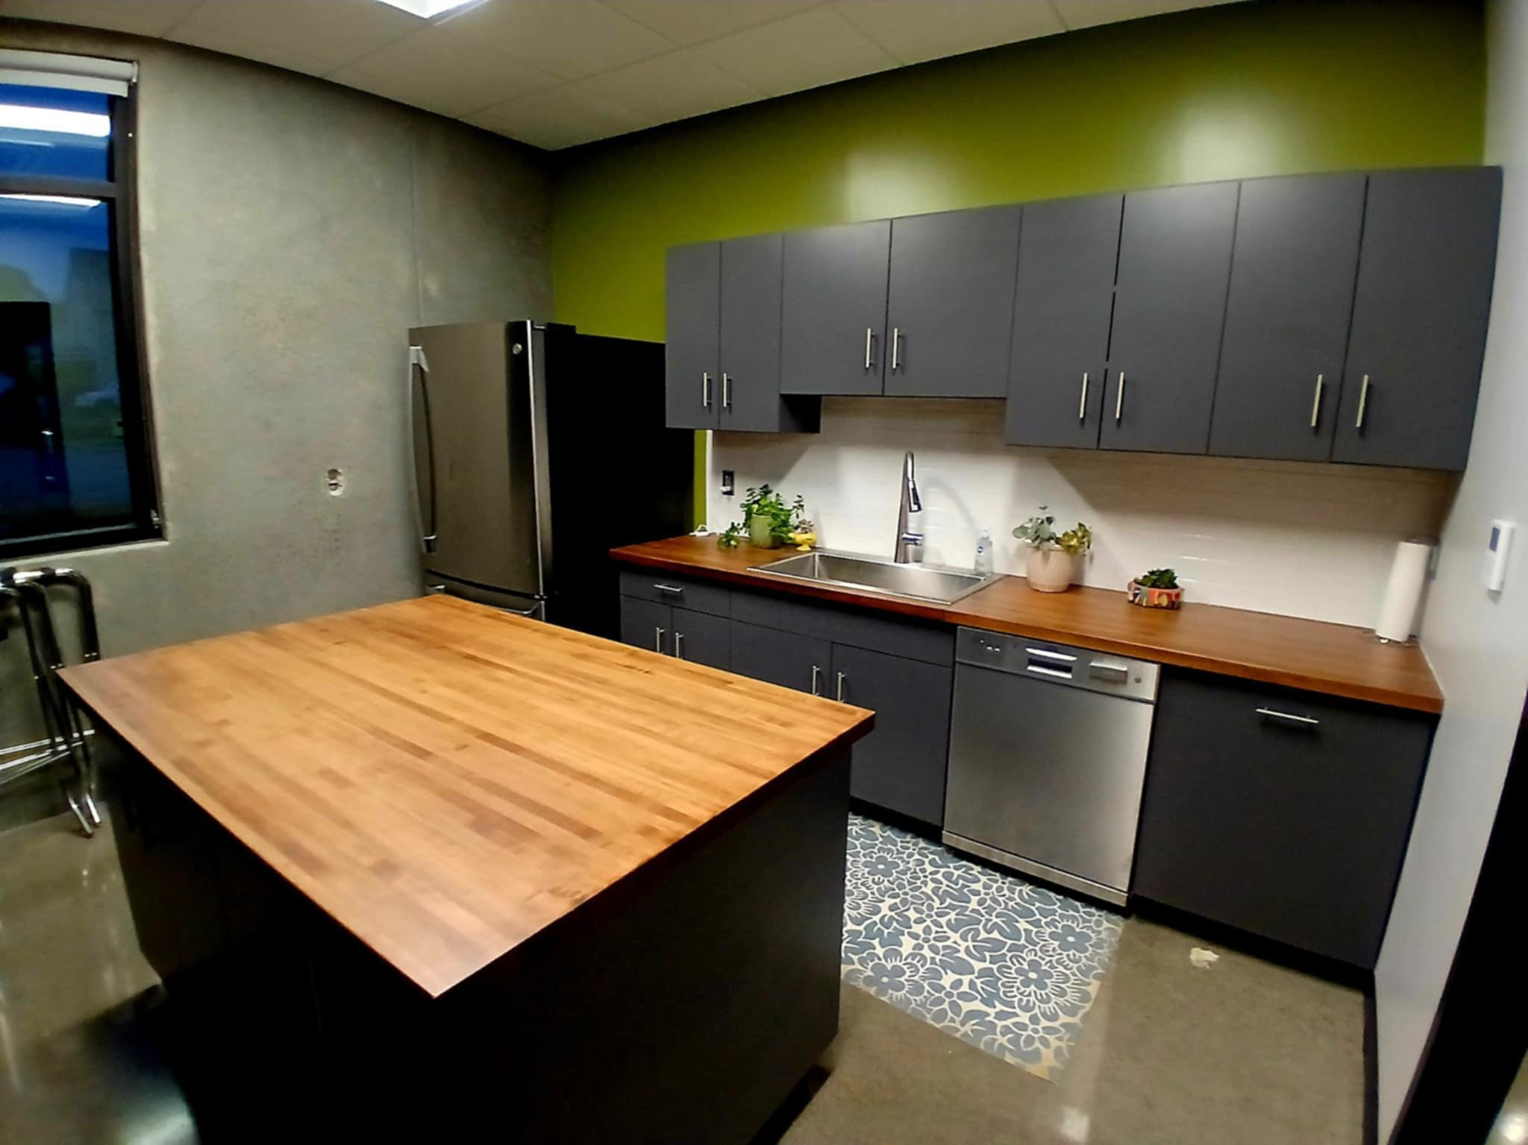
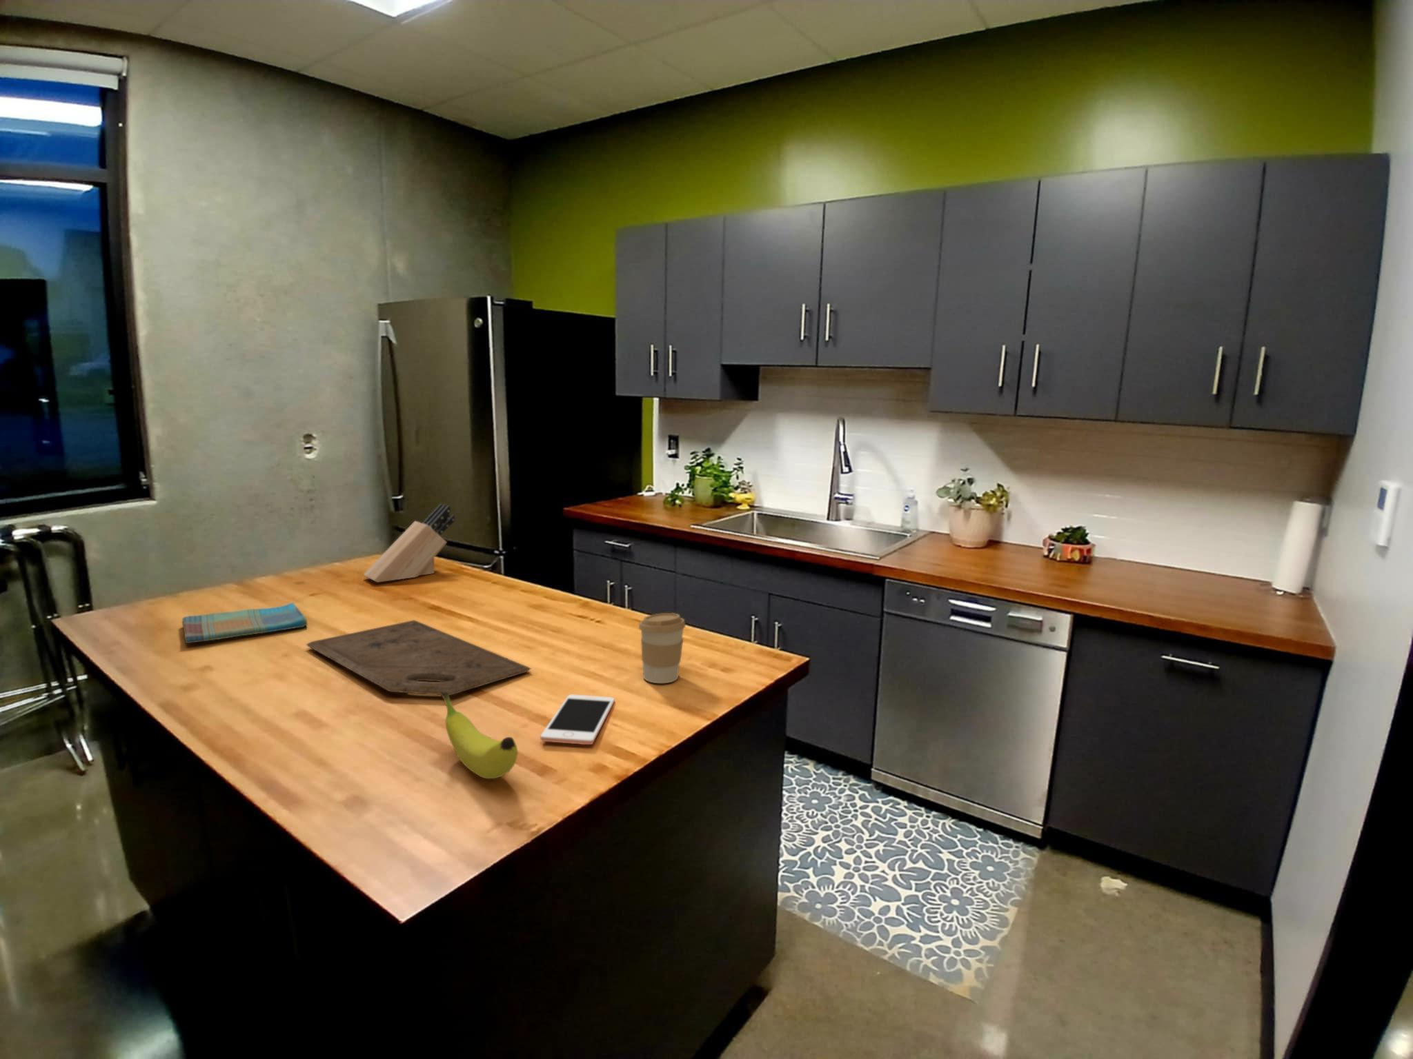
+ knife block [363,503,456,583]
+ coffee cup [639,612,686,684]
+ cutting board [306,620,532,695]
+ cell phone [541,694,615,745]
+ dish towel [181,602,308,644]
+ fruit [441,692,518,779]
